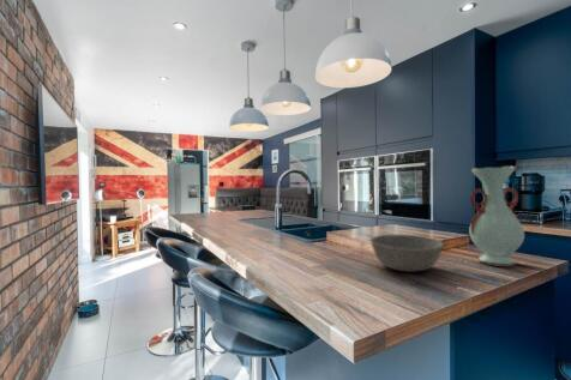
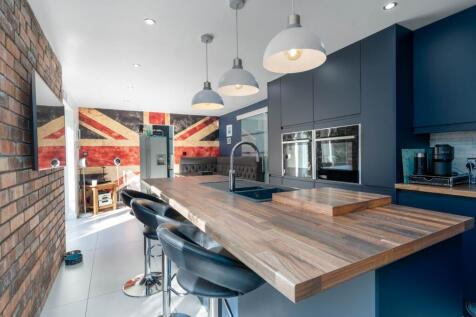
- decorative vase [468,164,525,267]
- bowl [369,234,445,273]
